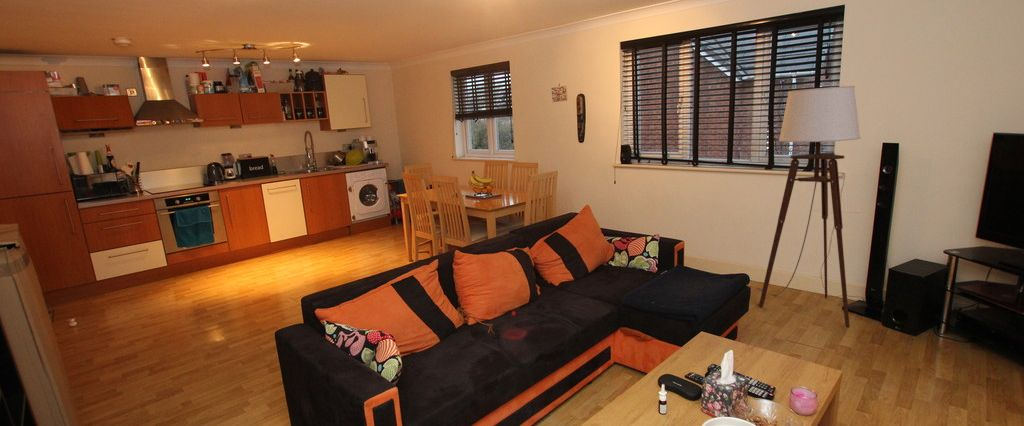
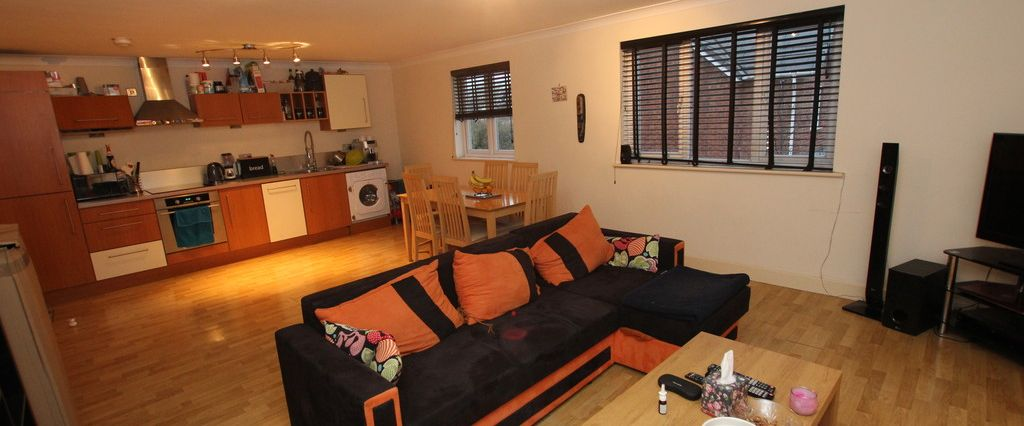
- floor lamp [756,85,862,329]
